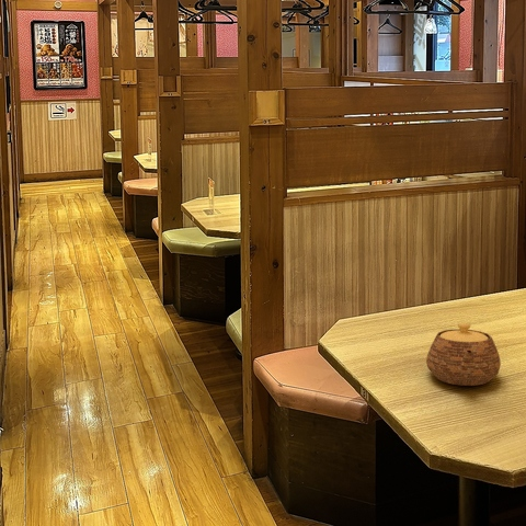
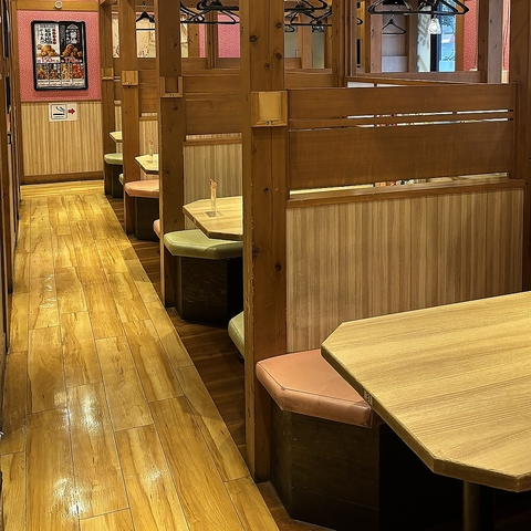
- teapot [425,322,502,387]
